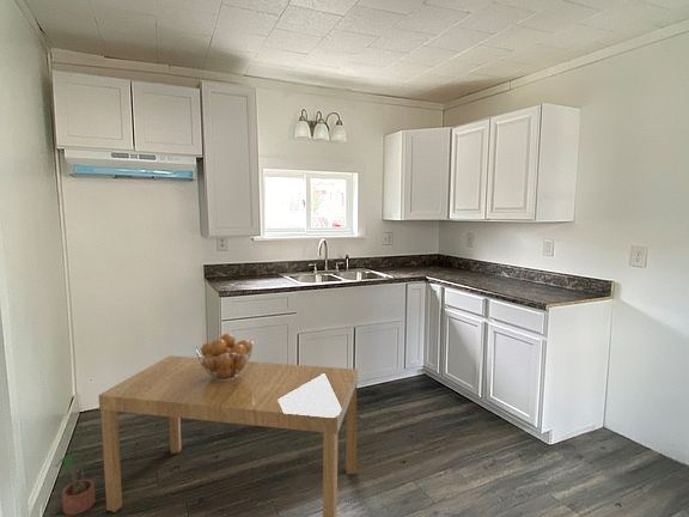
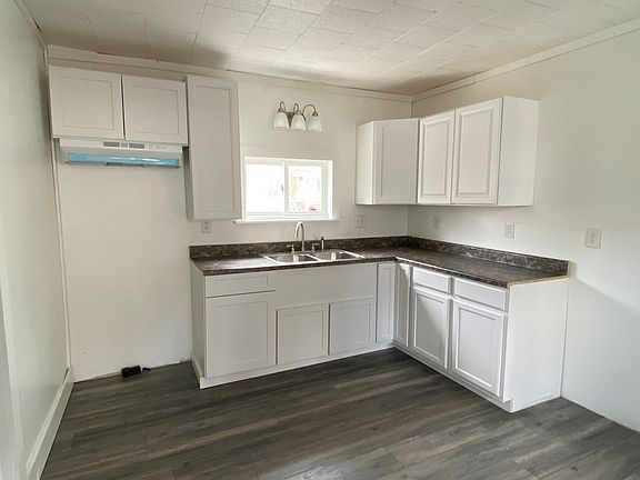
- potted plant [51,452,96,516]
- fruit basket [194,333,255,381]
- dining table [98,354,359,517]
